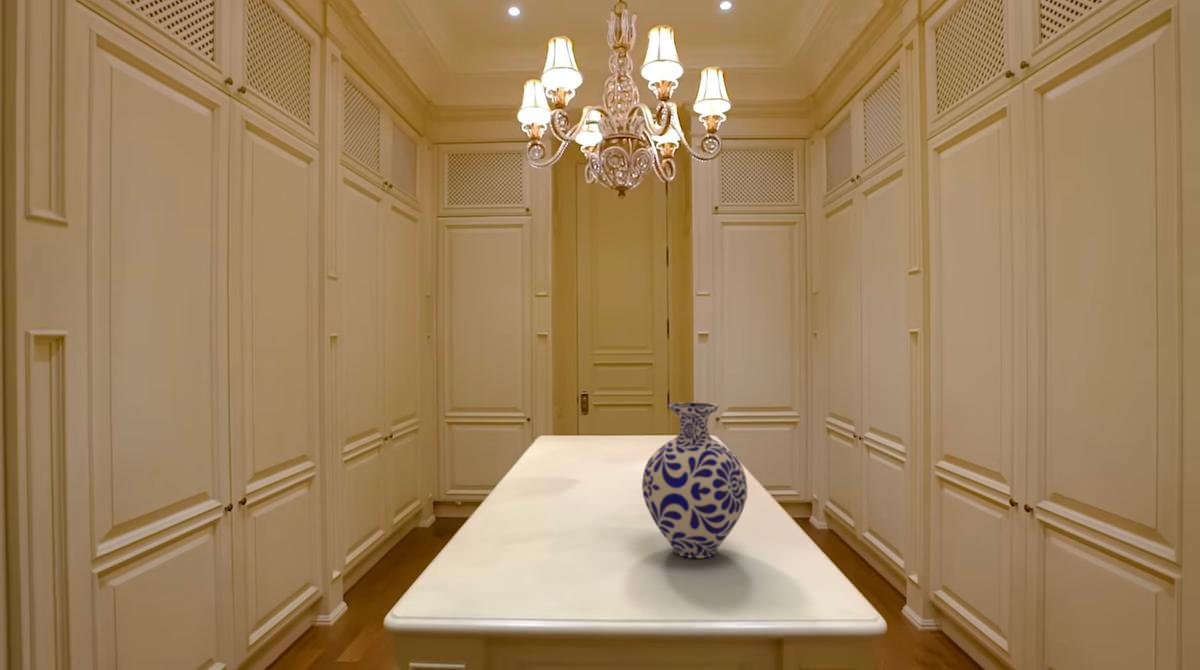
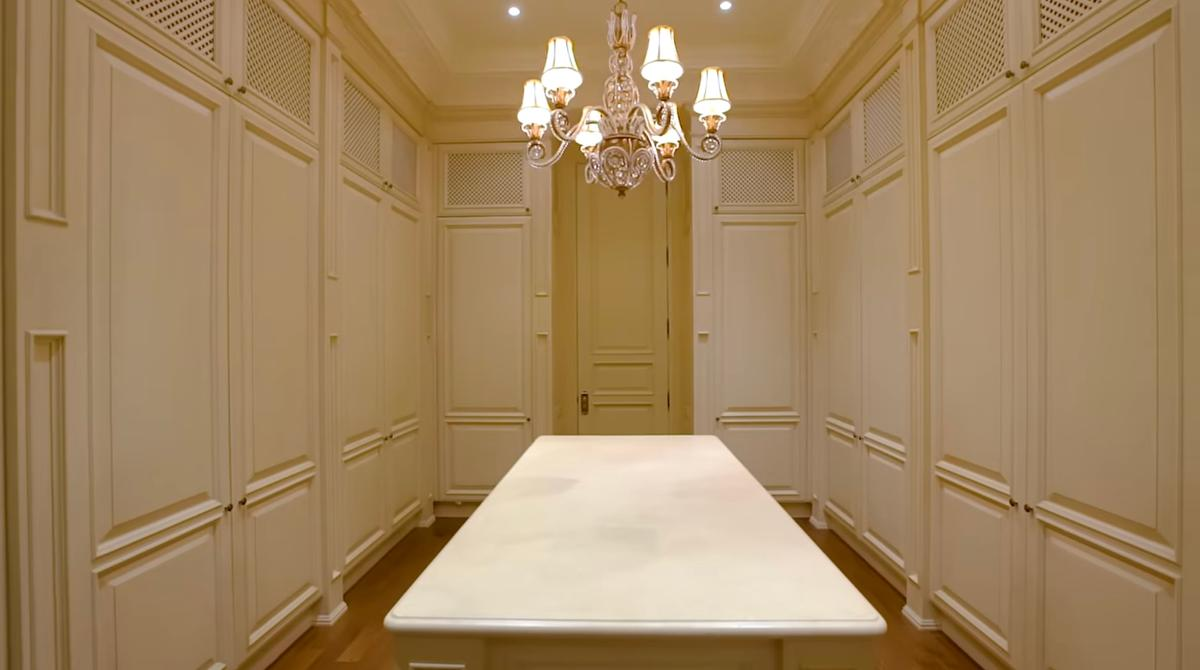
- vase [641,402,749,559]
